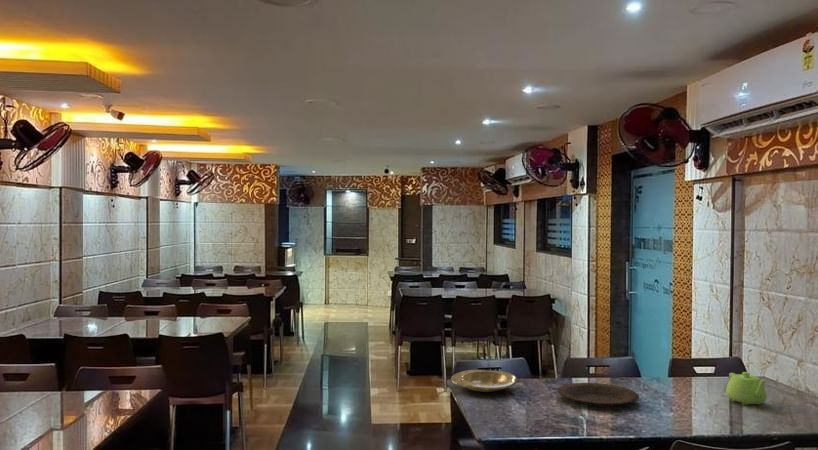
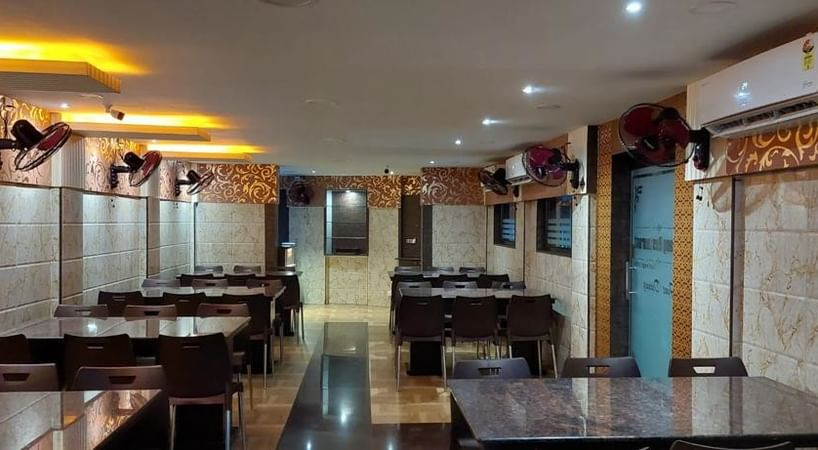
- teapot [725,371,768,406]
- plate [556,382,640,408]
- plate [450,369,518,393]
